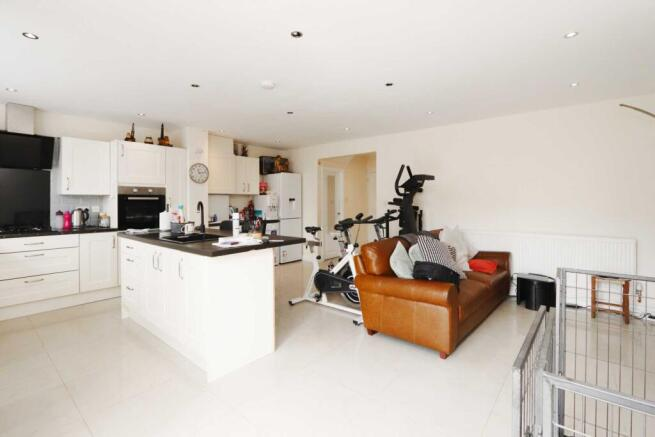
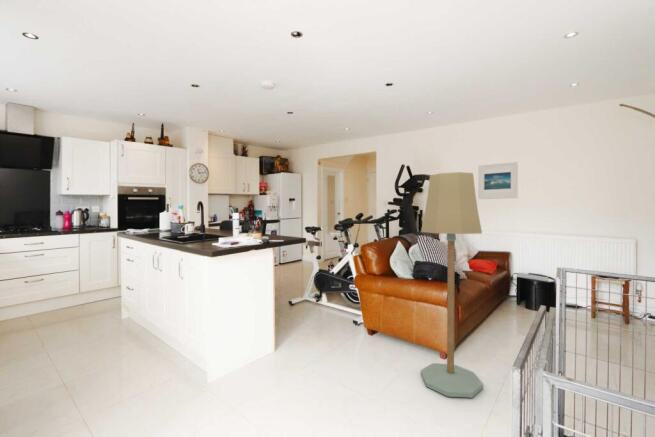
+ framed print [477,161,519,200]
+ floor lamp [420,171,484,399]
